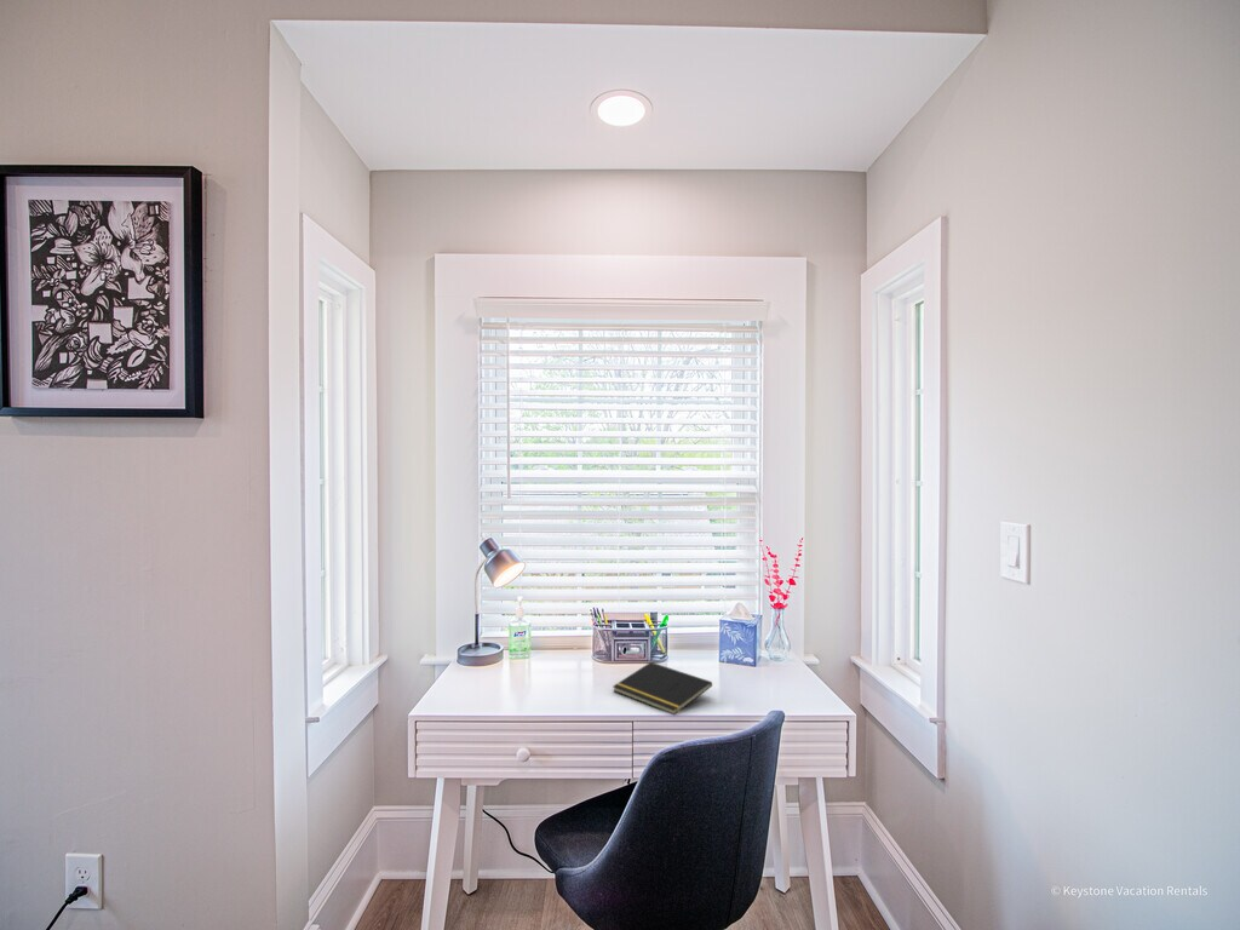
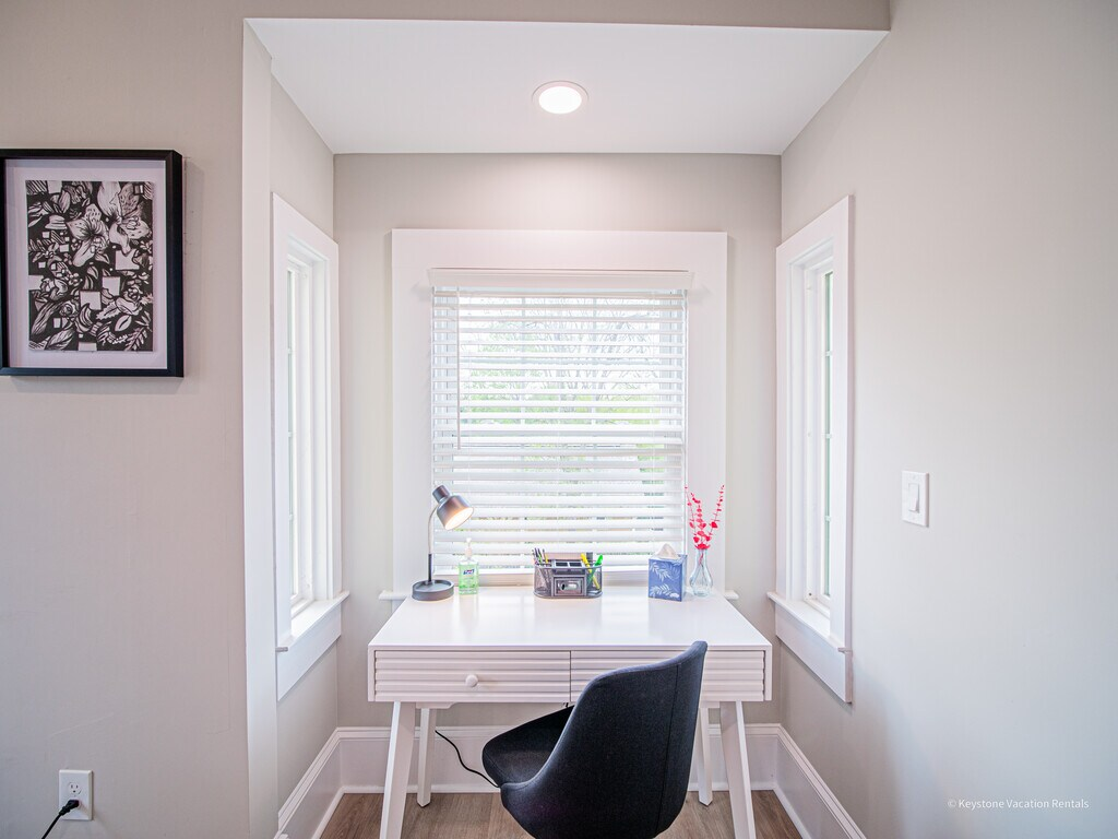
- notepad [612,661,713,716]
